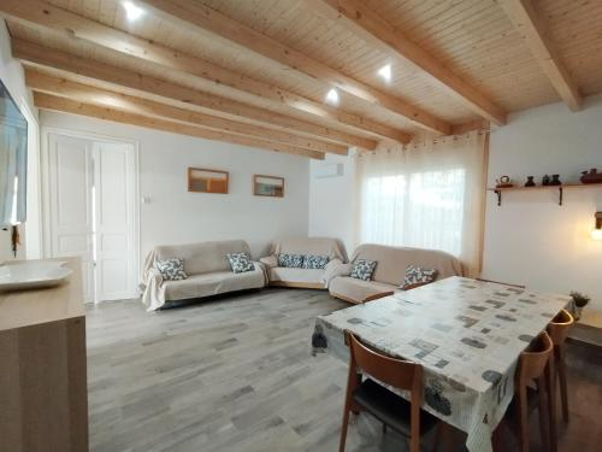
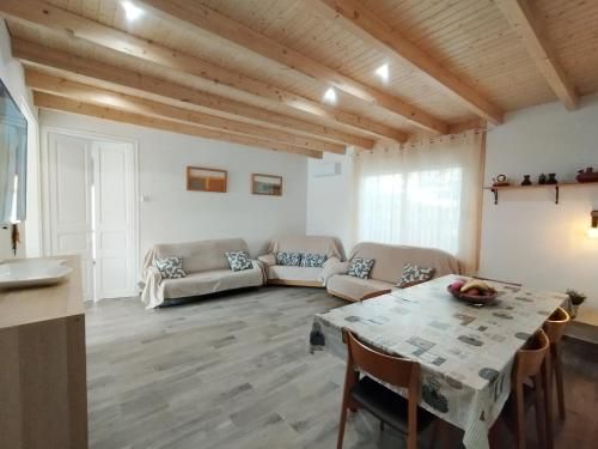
+ fruit basket [446,279,502,305]
